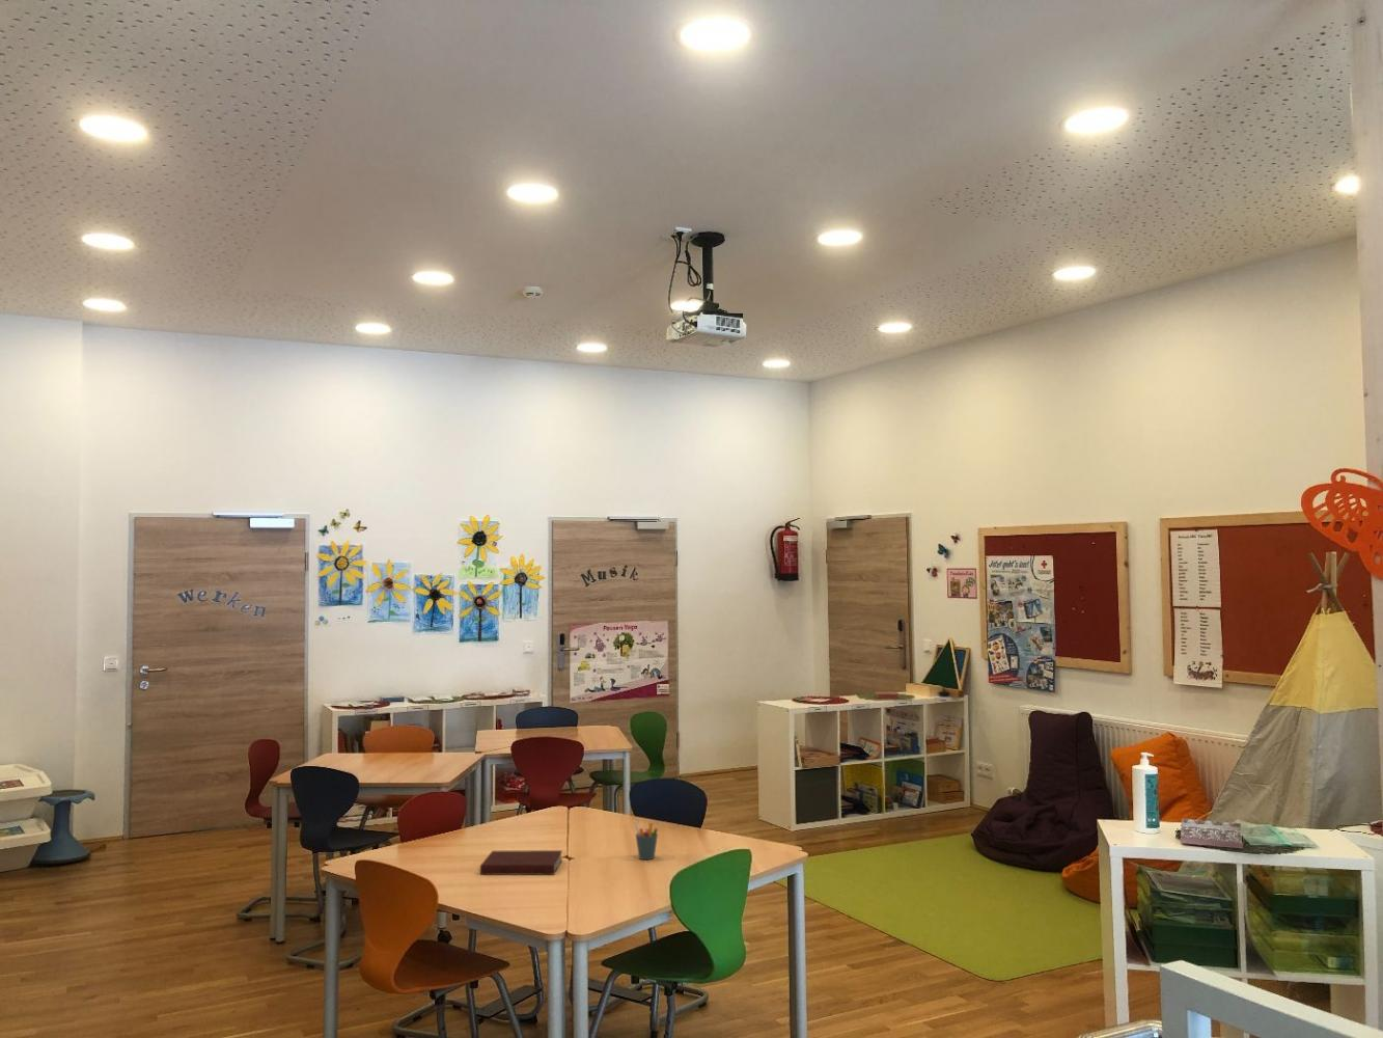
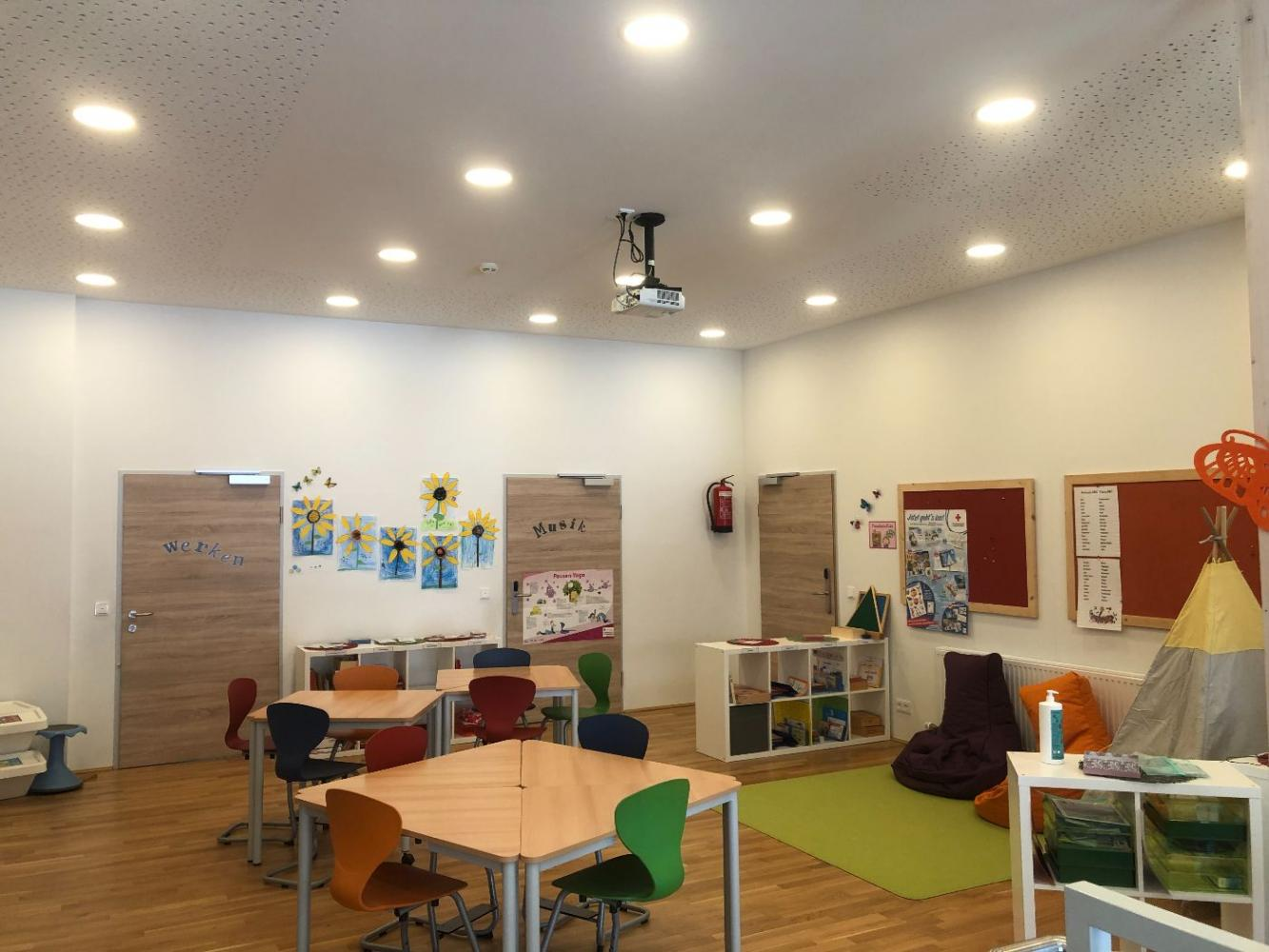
- notebook [480,849,563,876]
- pen holder [634,820,659,860]
